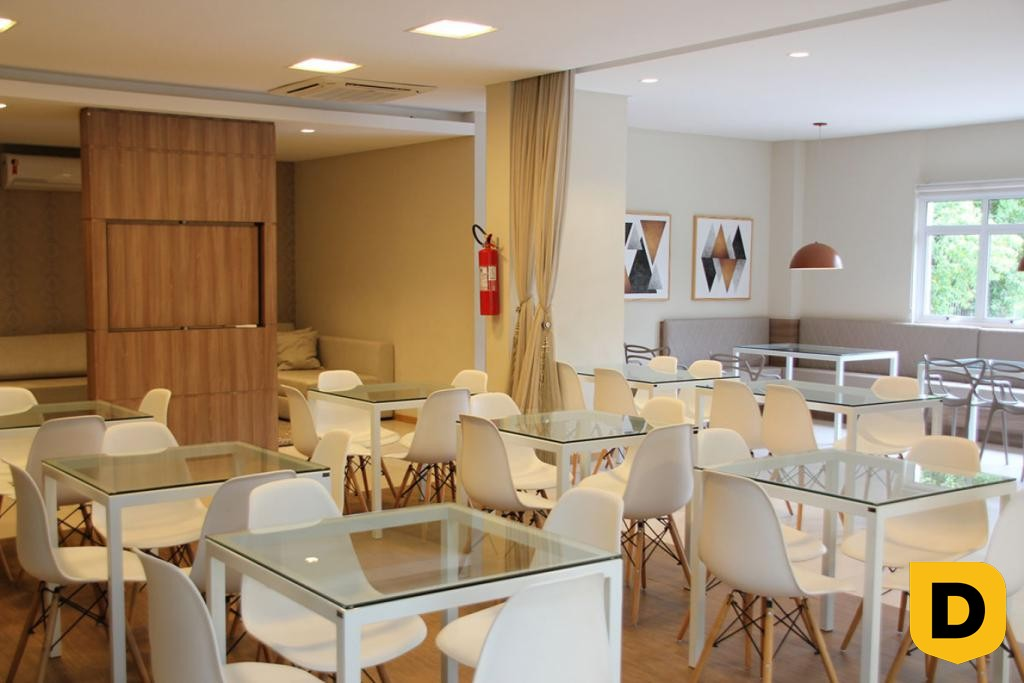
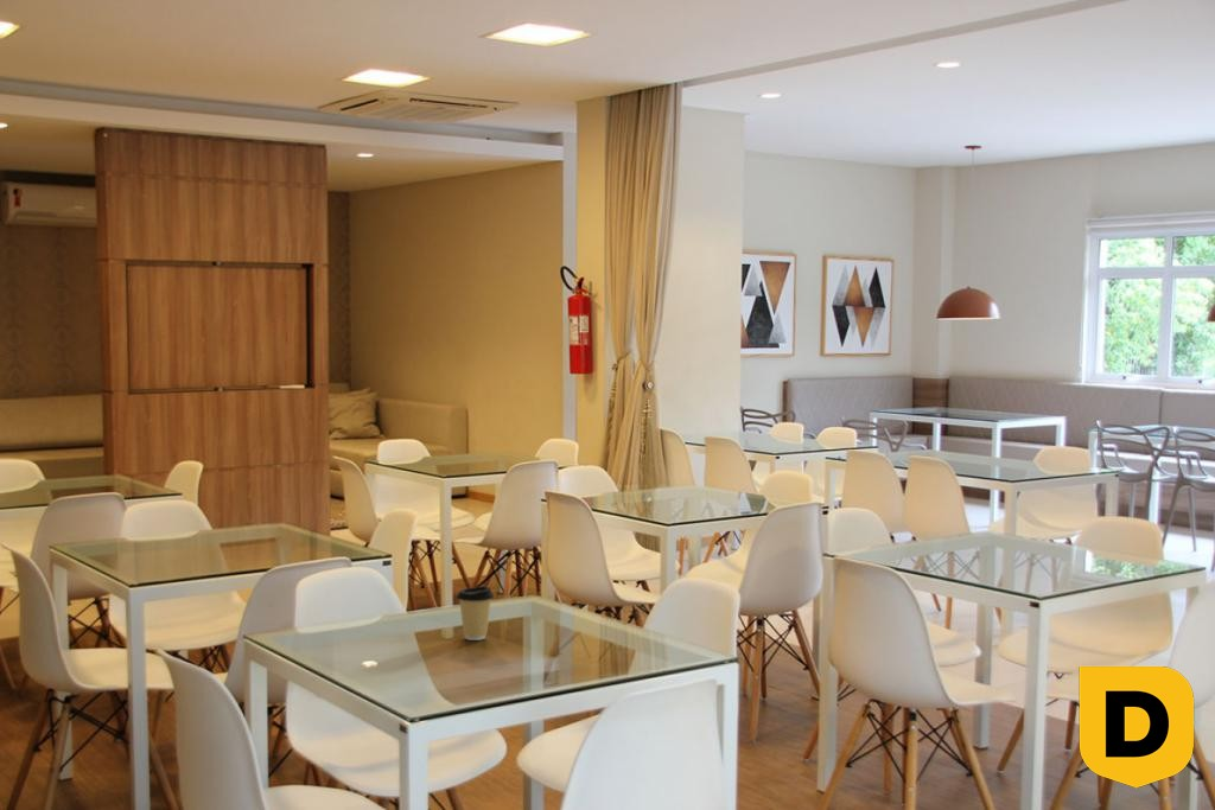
+ coffee cup [456,585,495,642]
